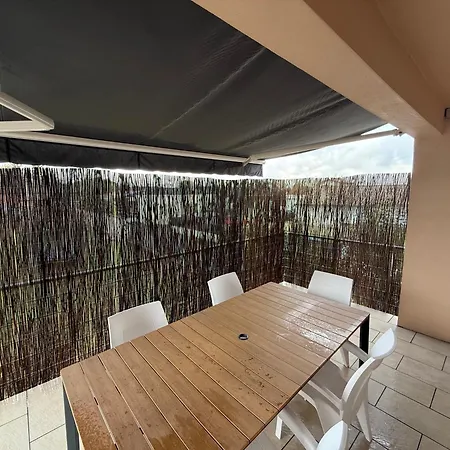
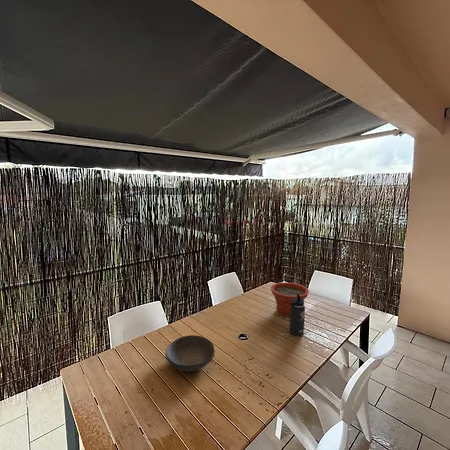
+ bowl [165,334,216,373]
+ thermos bottle [288,294,306,337]
+ plant pot [270,281,310,318]
